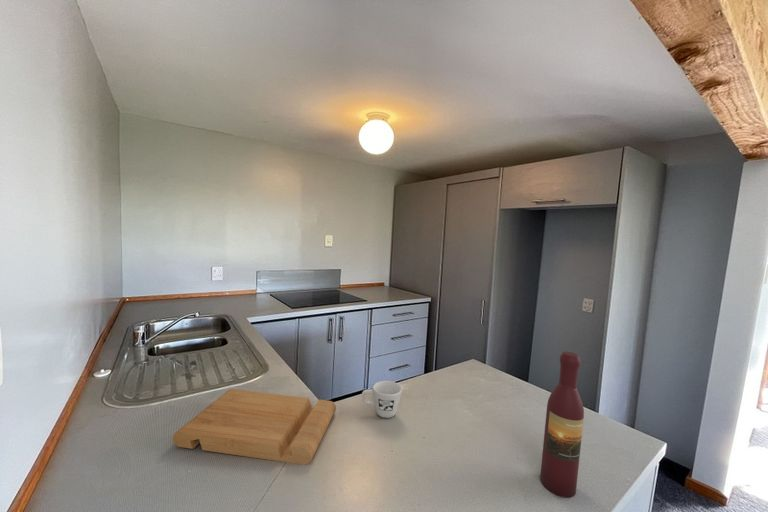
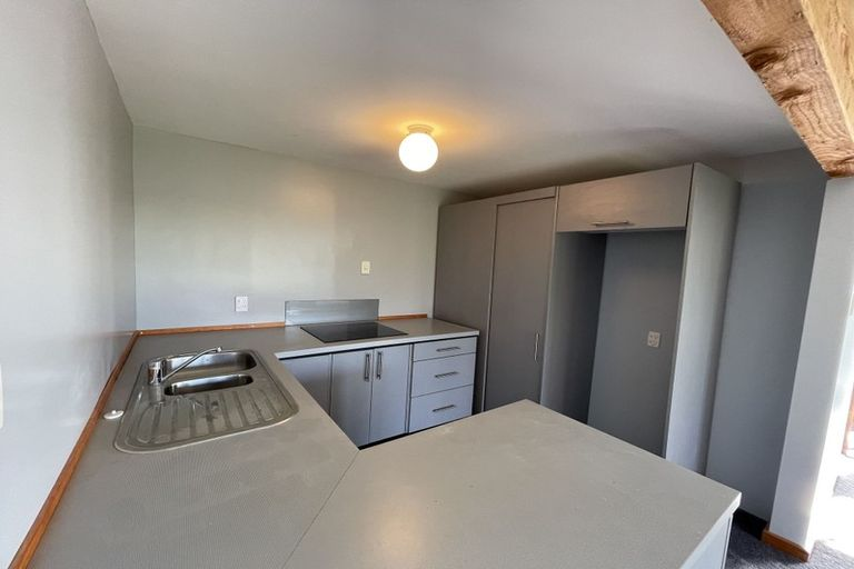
- cutting board [172,388,337,466]
- mug [361,380,403,419]
- wine bottle [539,351,585,498]
